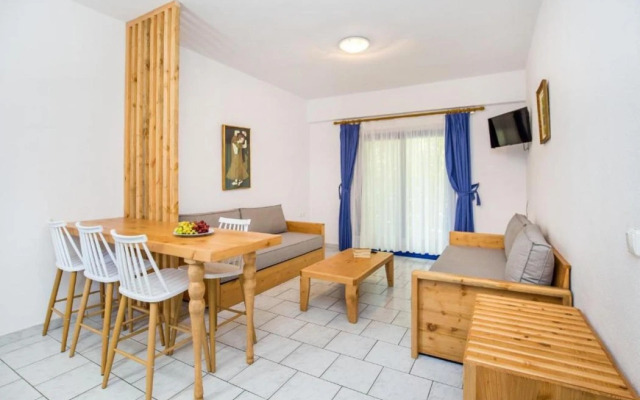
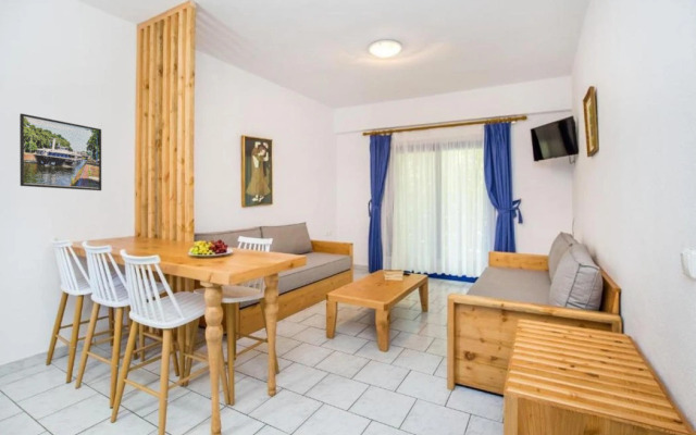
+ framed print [18,112,102,191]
